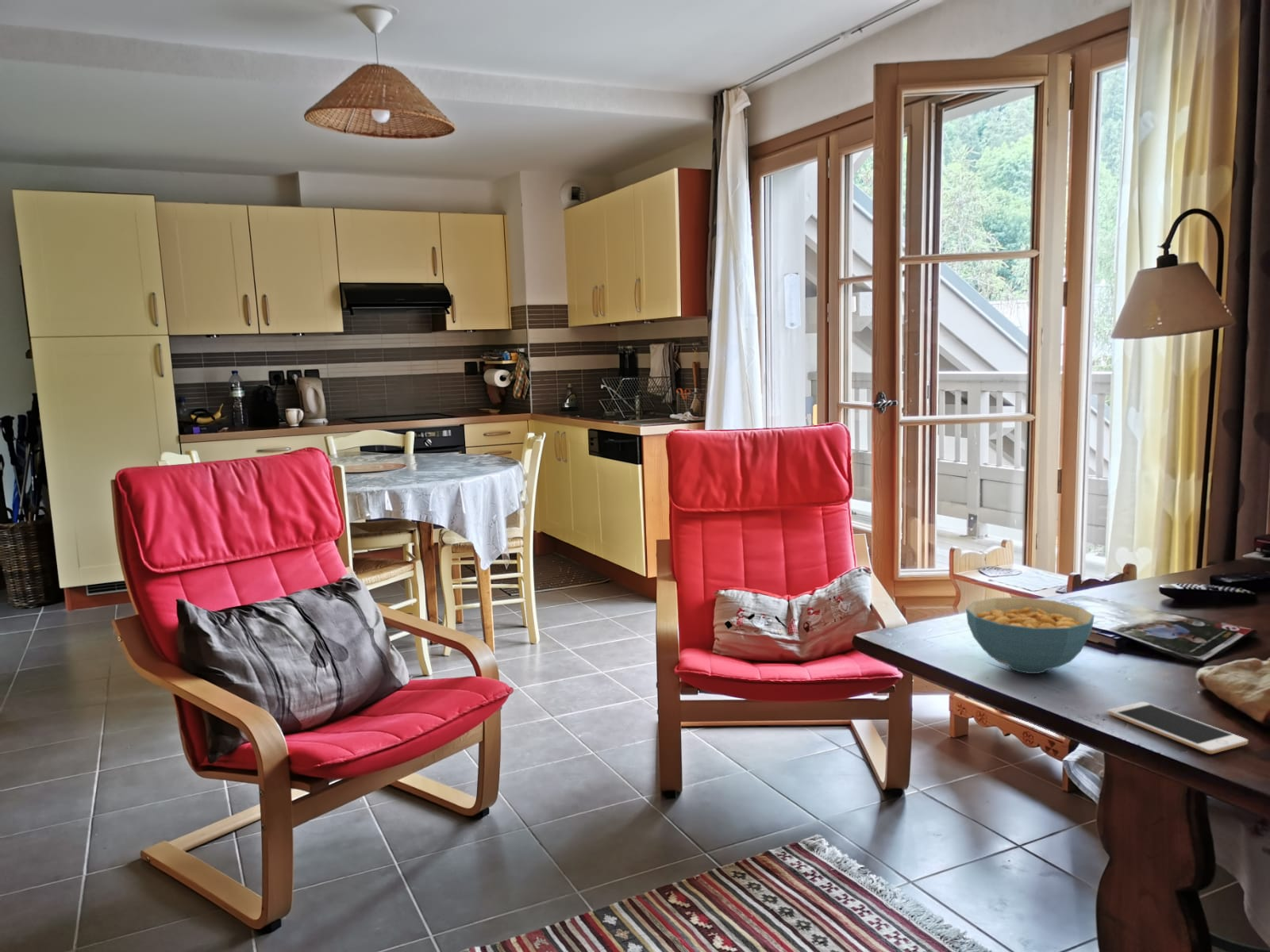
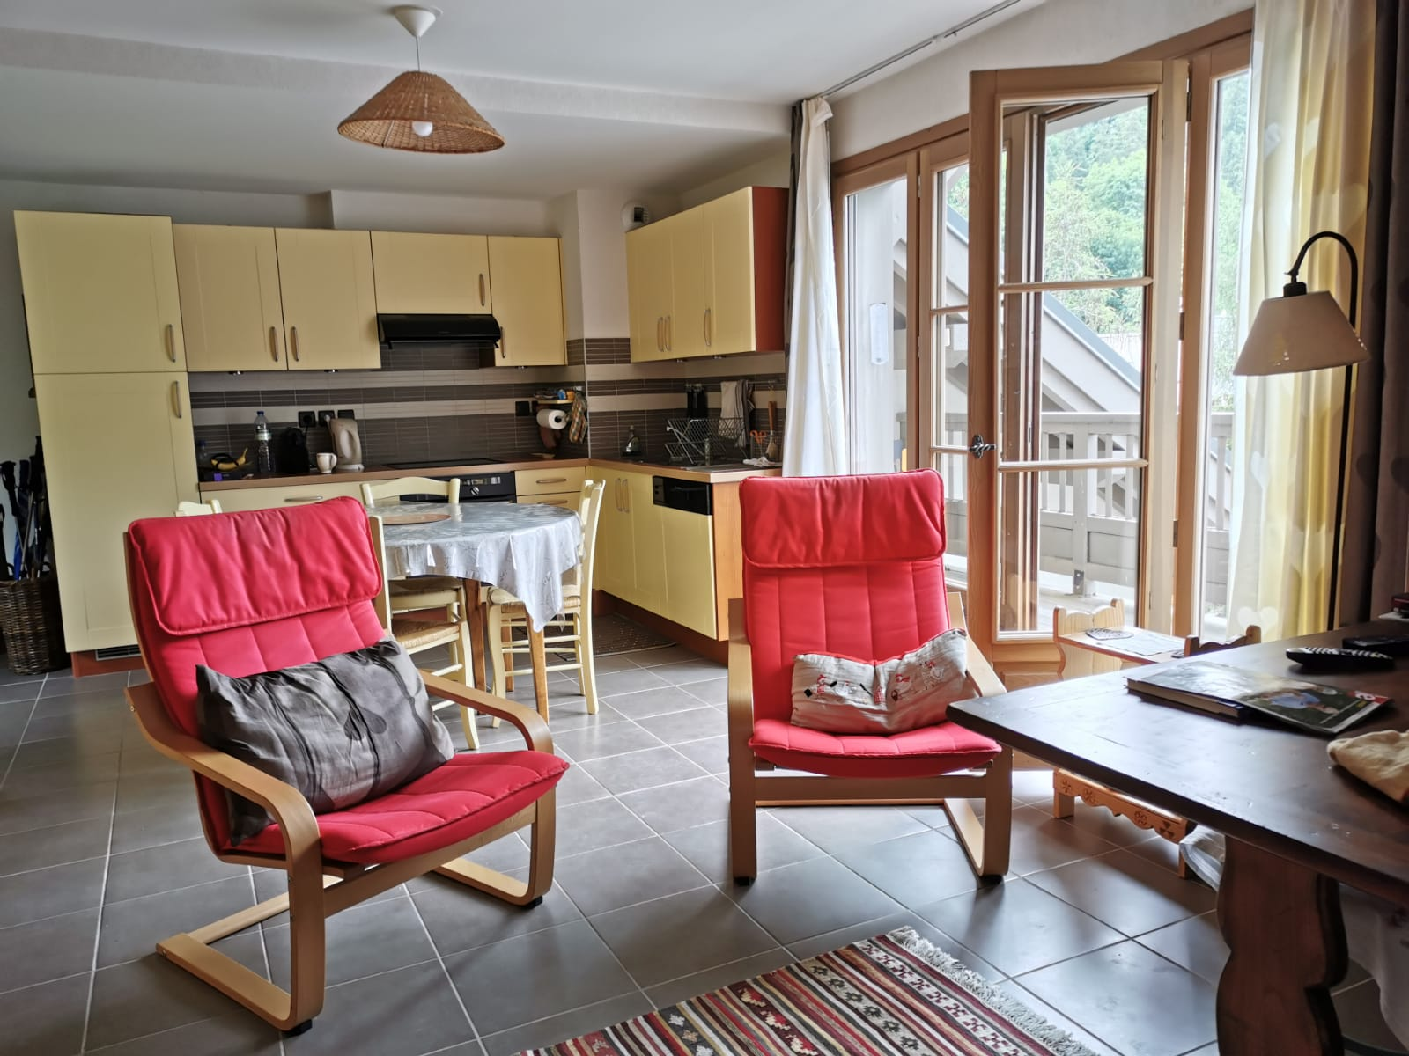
- cell phone [1106,701,1249,754]
- cereal bowl [965,597,1095,674]
